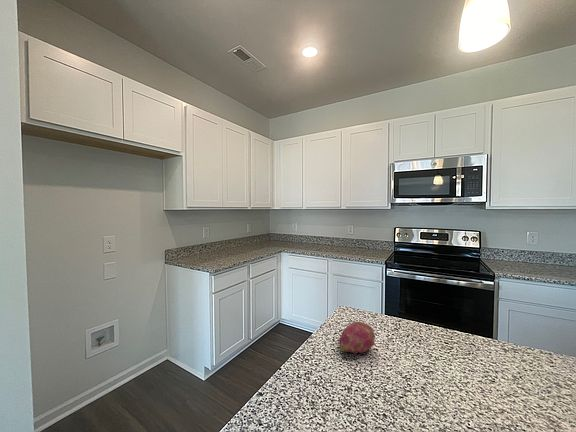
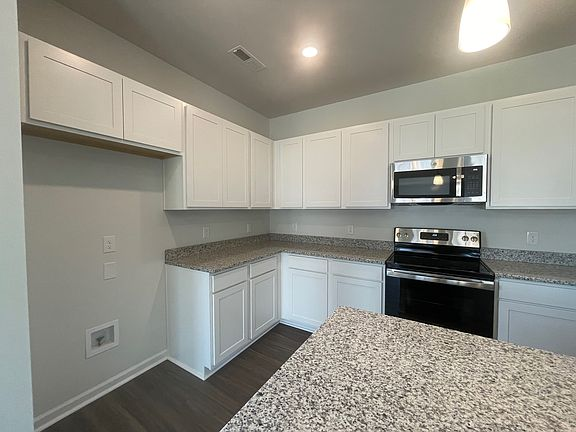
- fruit [338,321,376,355]
